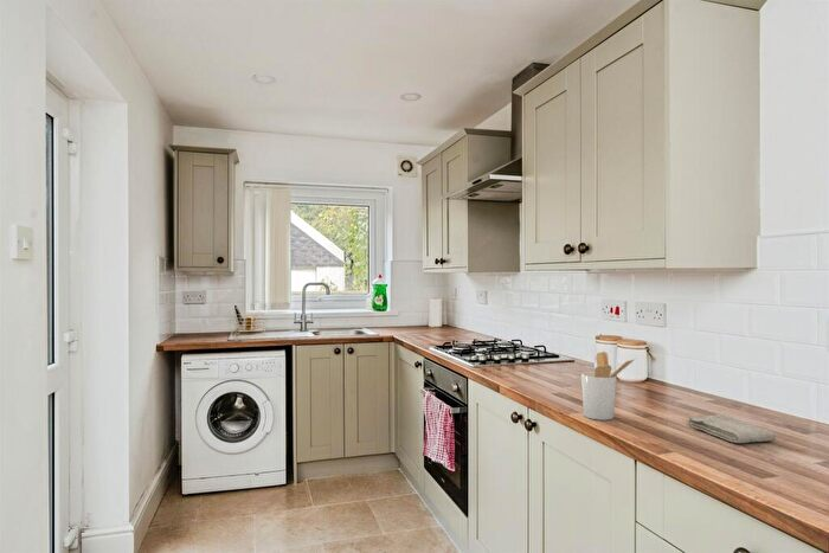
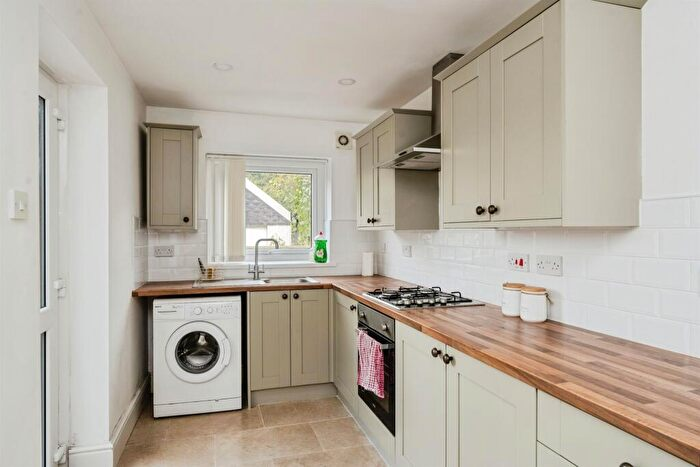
- washcloth [687,413,777,444]
- utensil holder [580,351,636,422]
